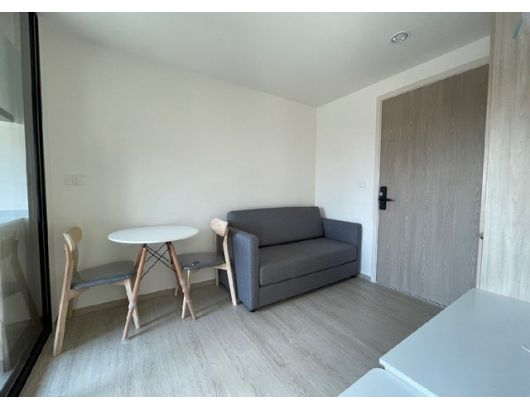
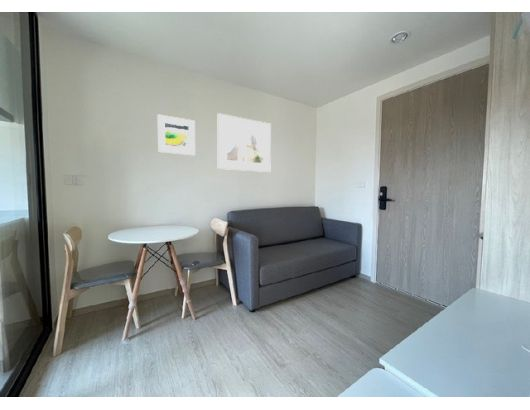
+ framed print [217,112,272,173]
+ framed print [157,113,196,156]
